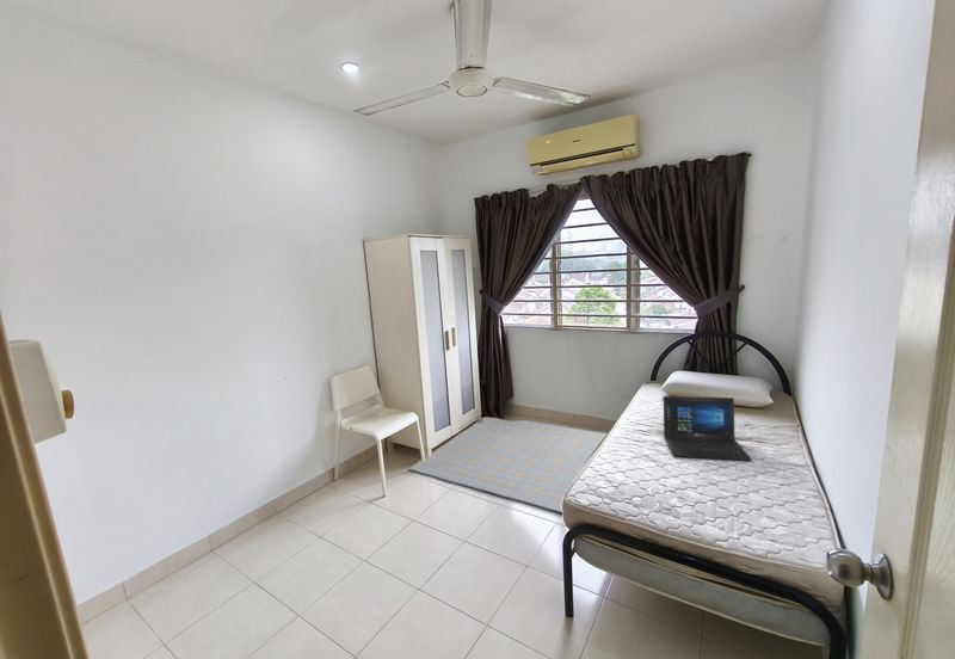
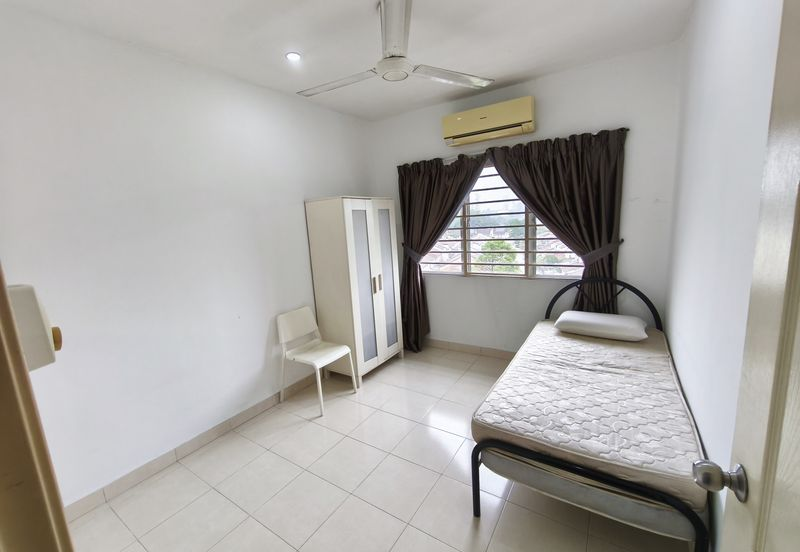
- laptop [663,395,752,462]
- rug [407,415,609,515]
